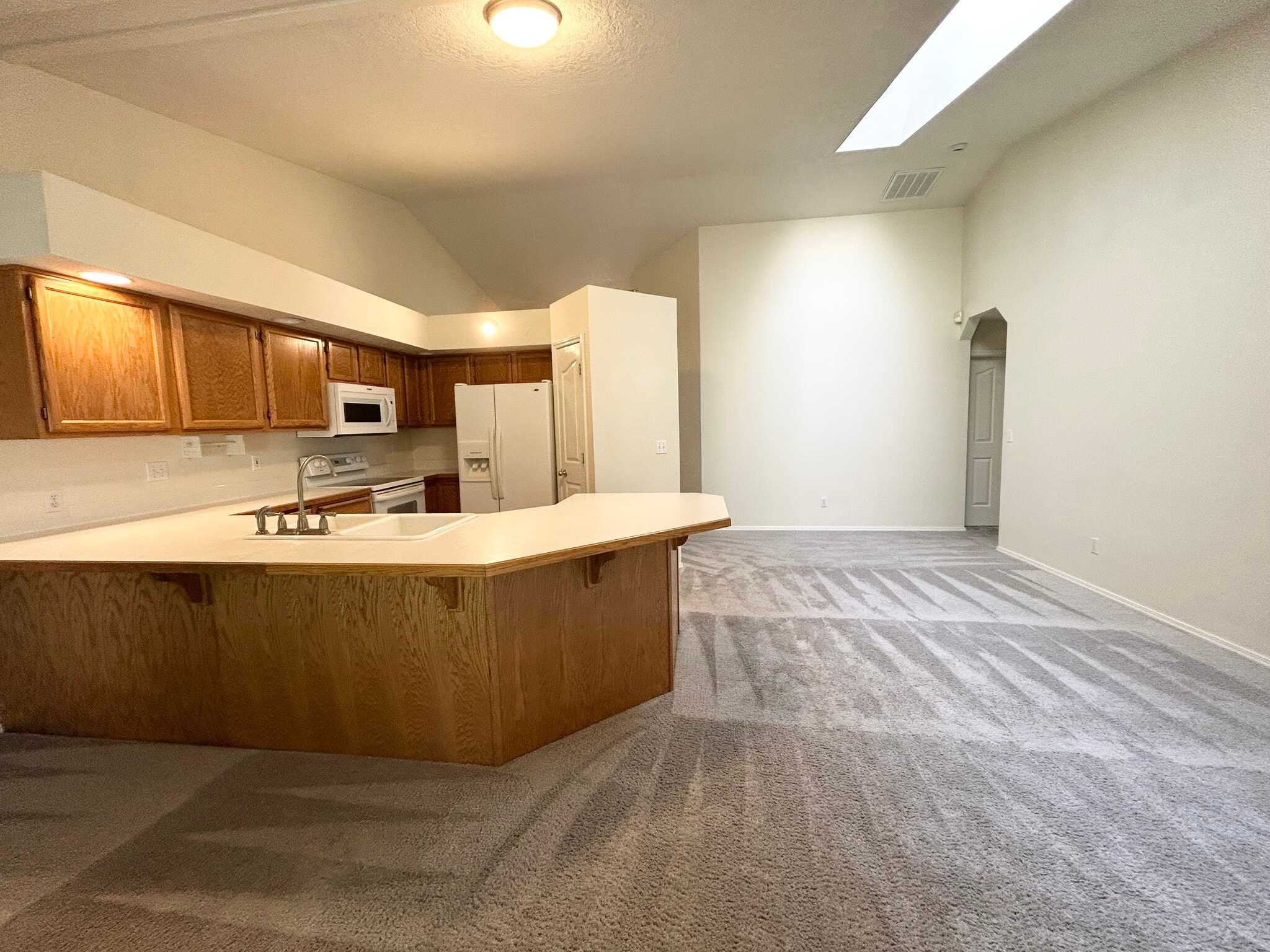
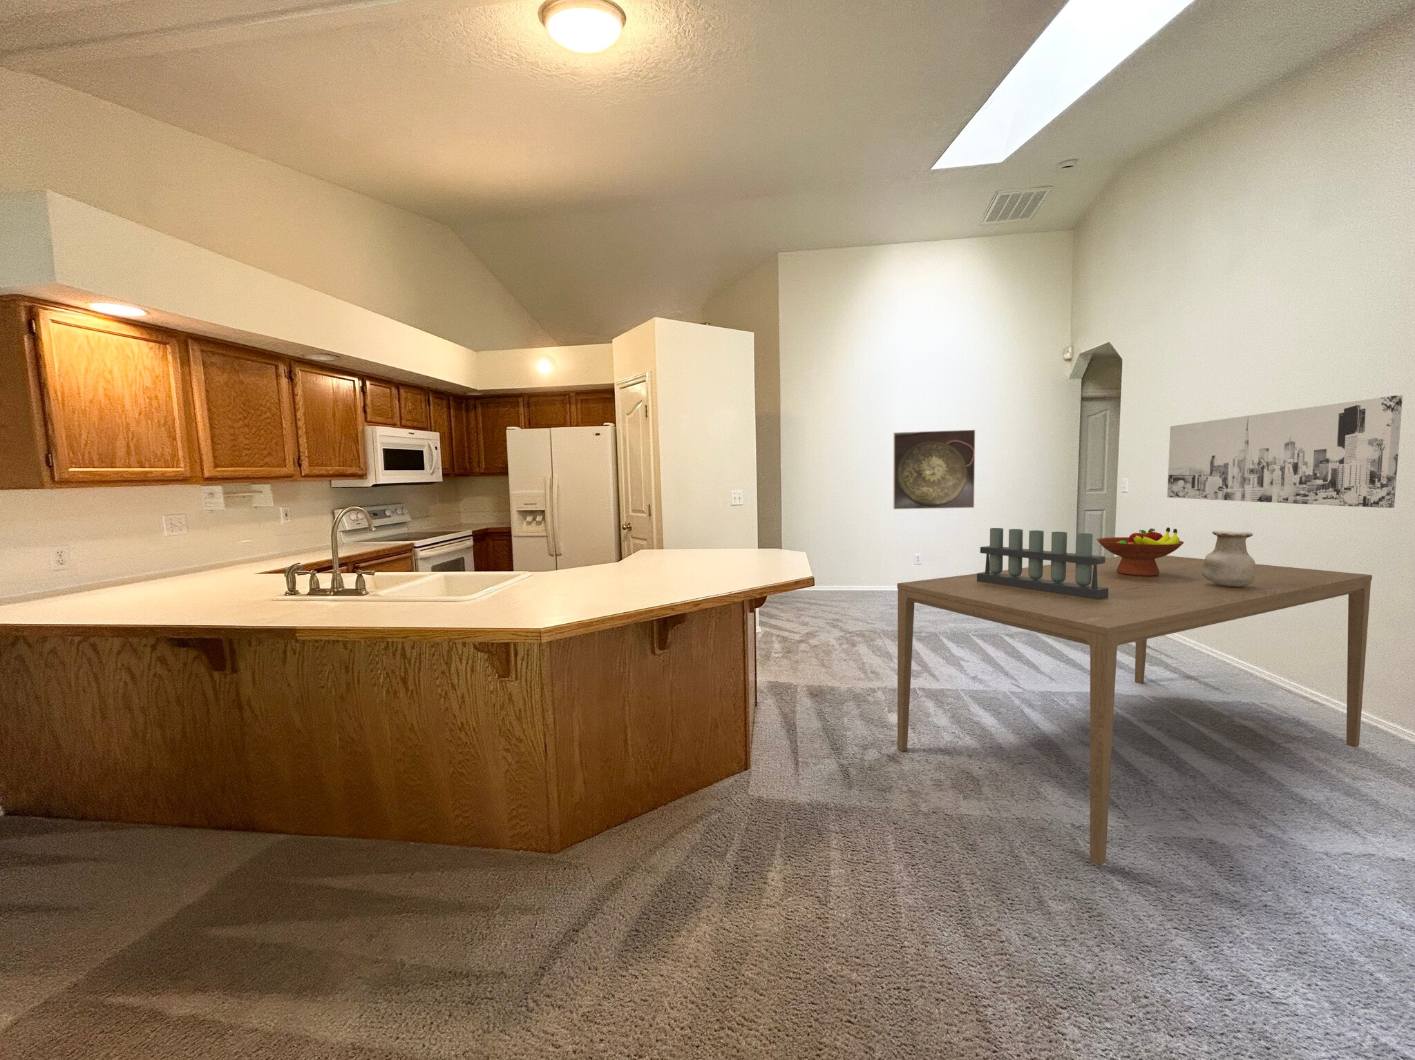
+ dining table [897,554,1373,866]
+ vase [1201,530,1256,587]
+ wall art [1167,395,1403,509]
+ fruit bowl [1096,527,1185,577]
+ candle holder [976,528,1109,600]
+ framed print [892,430,976,510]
